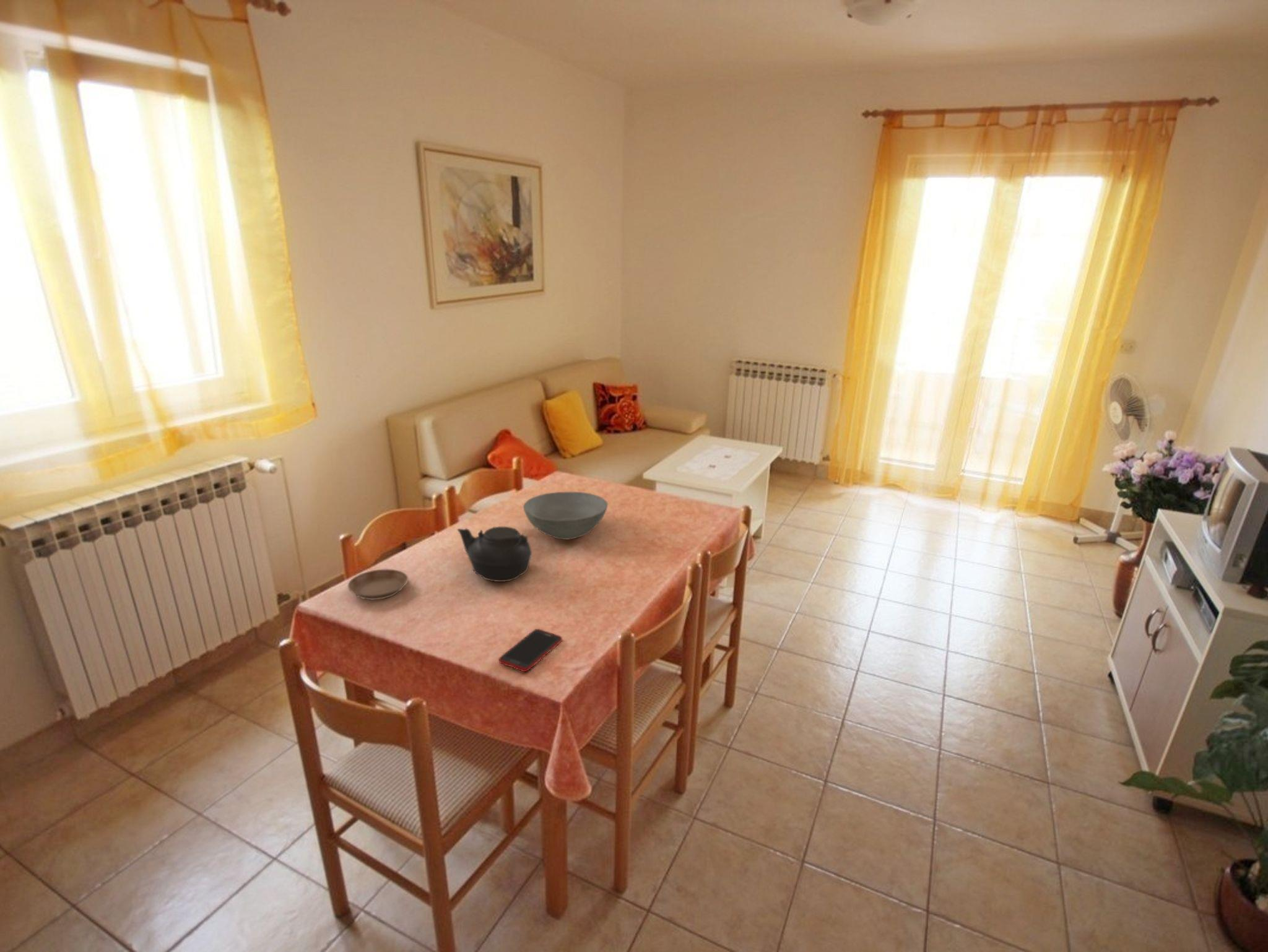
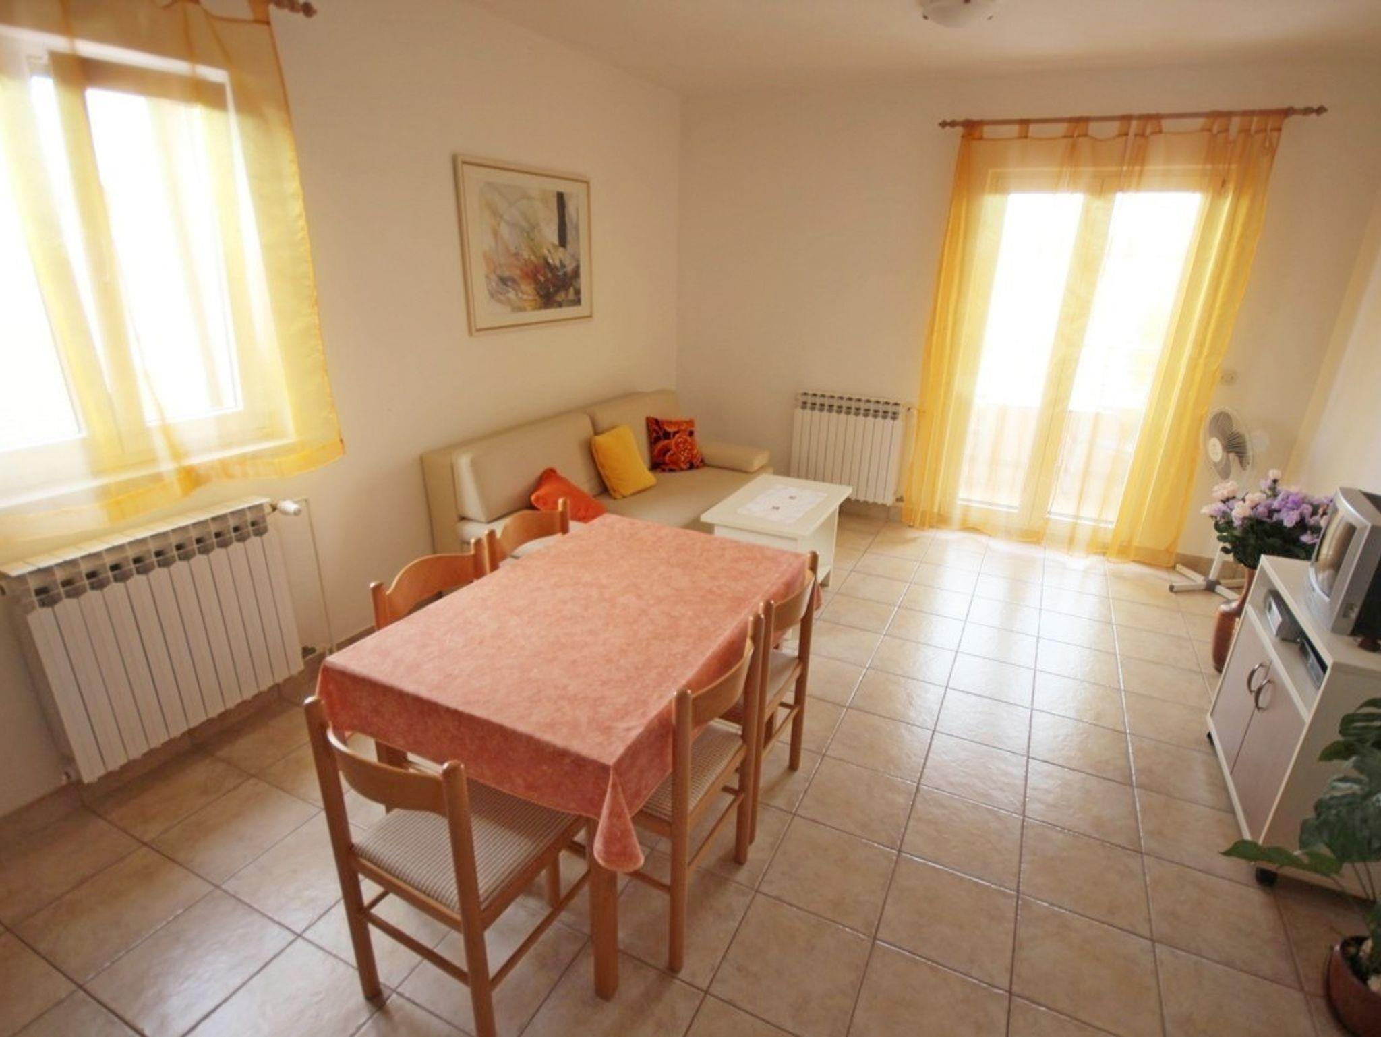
- teapot [456,526,532,582]
- saucer [347,568,409,600]
- cell phone [498,628,563,672]
- bowl [523,491,609,540]
